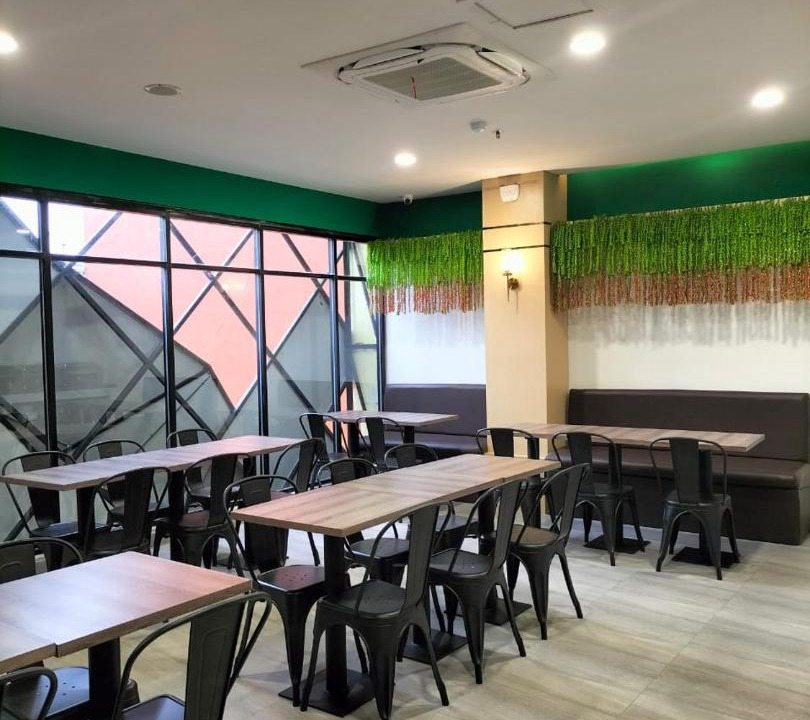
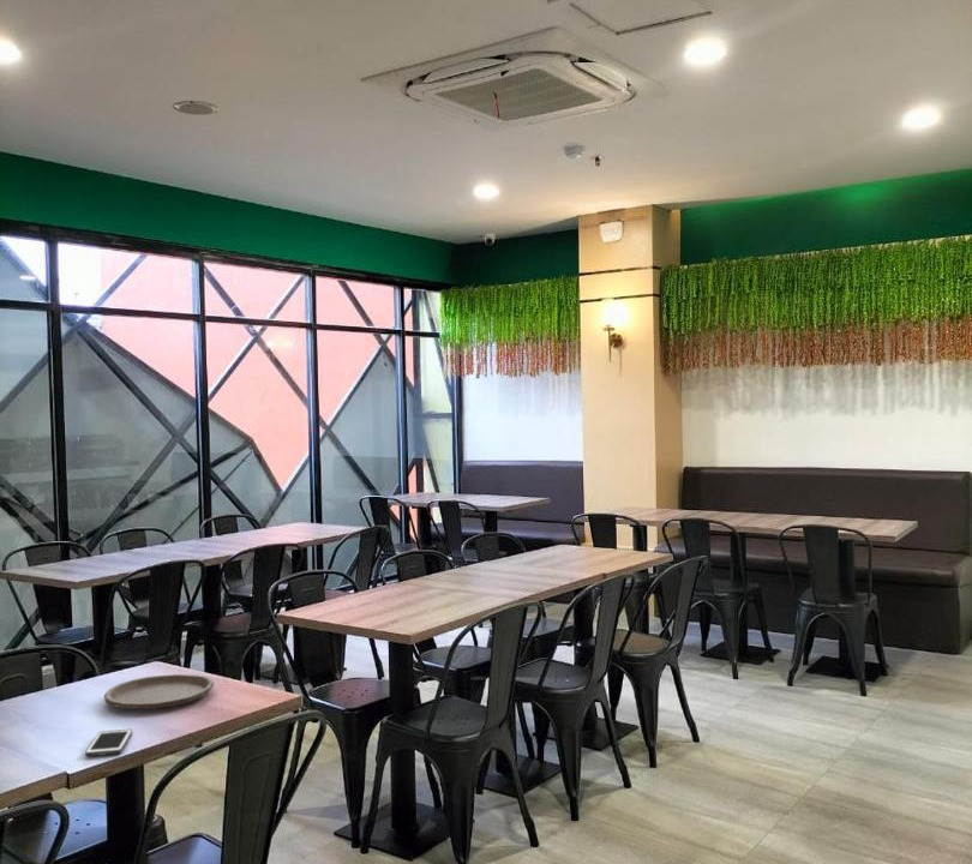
+ plate [103,673,215,710]
+ cell phone [84,728,133,757]
